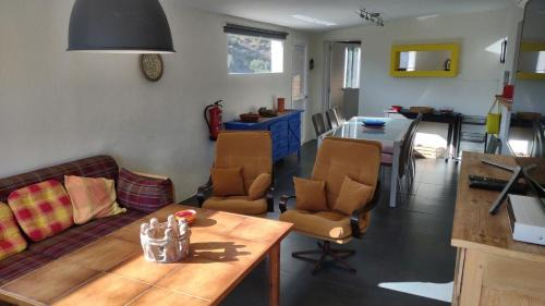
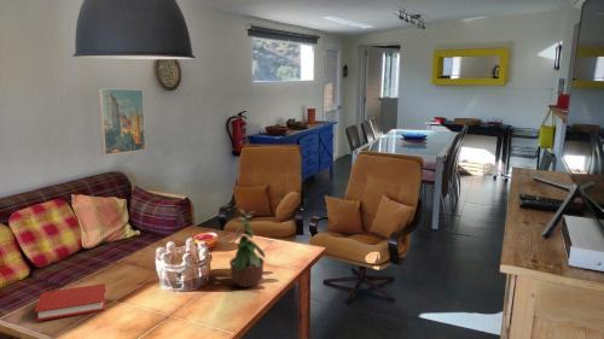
+ book [34,282,106,322]
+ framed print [97,87,147,157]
+ potted plant [223,208,266,288]
